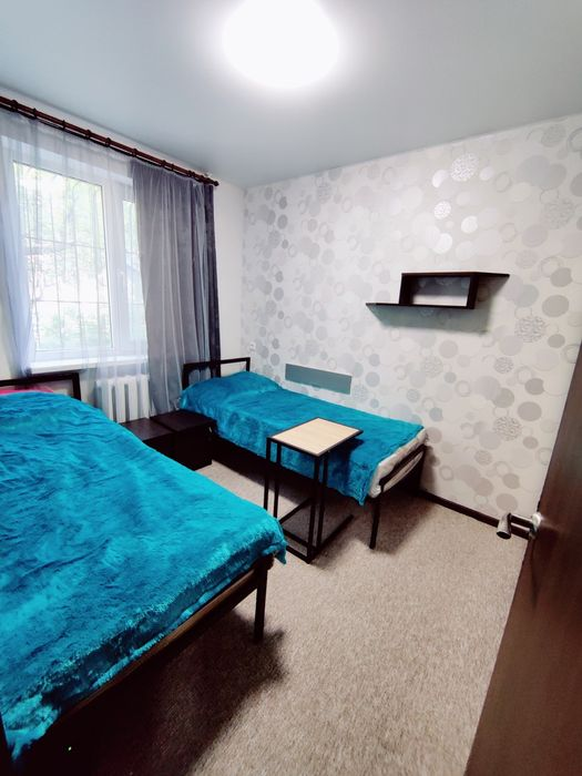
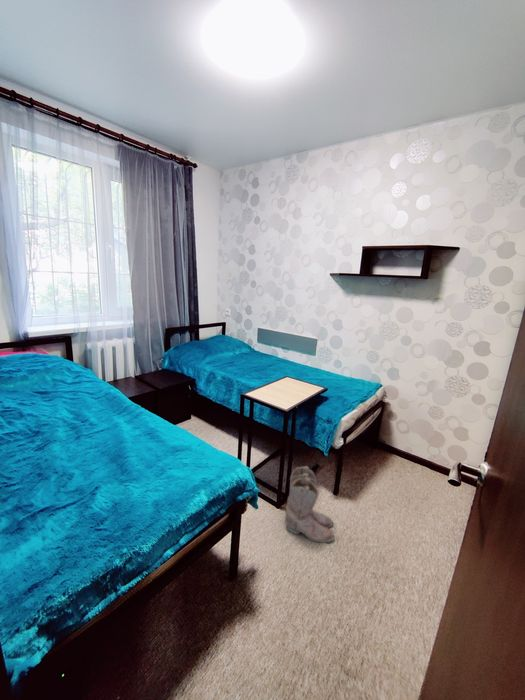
+ boots [284,465,335,544]
